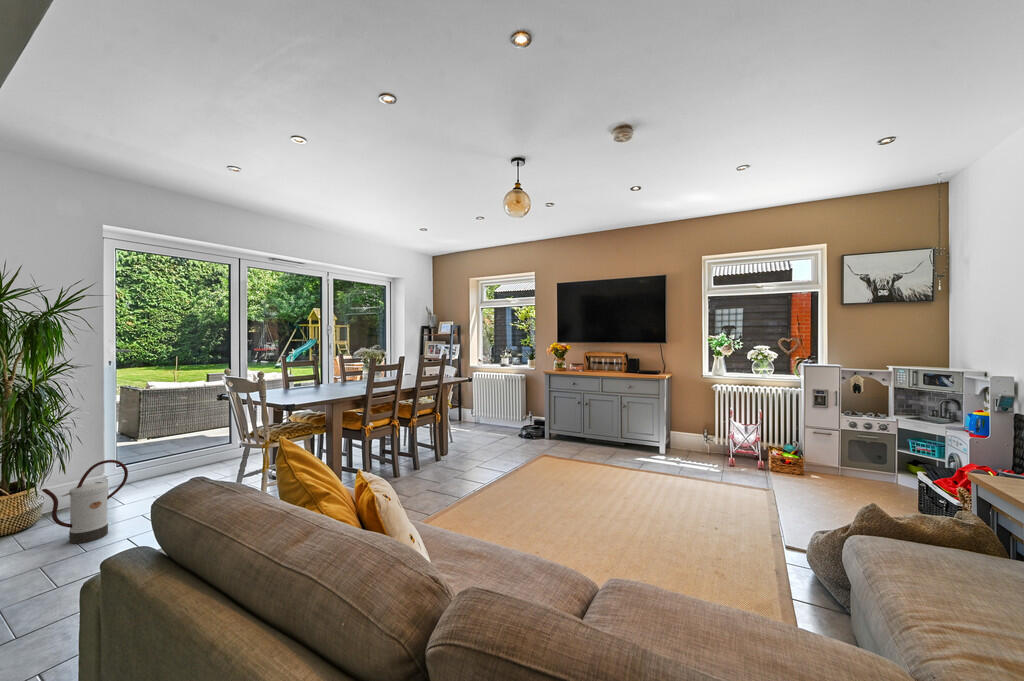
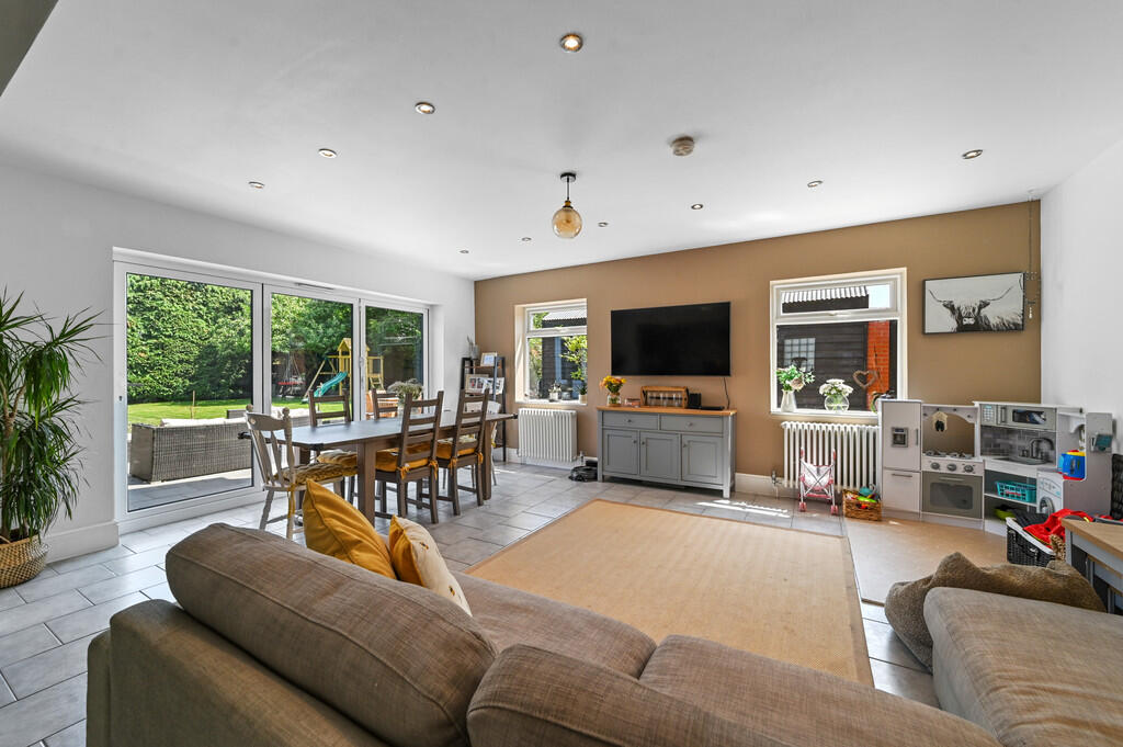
- watering can [41,459,129,544]
